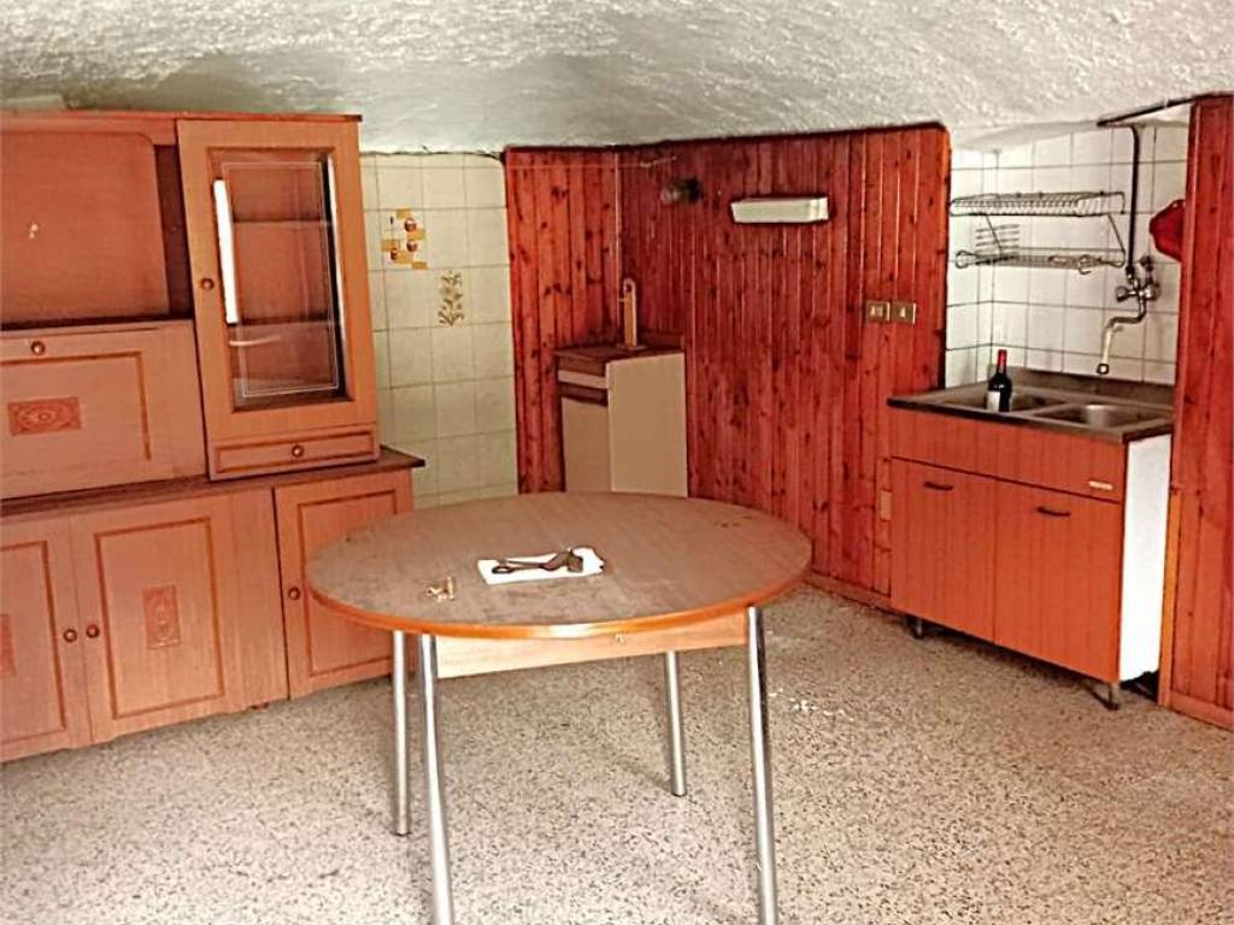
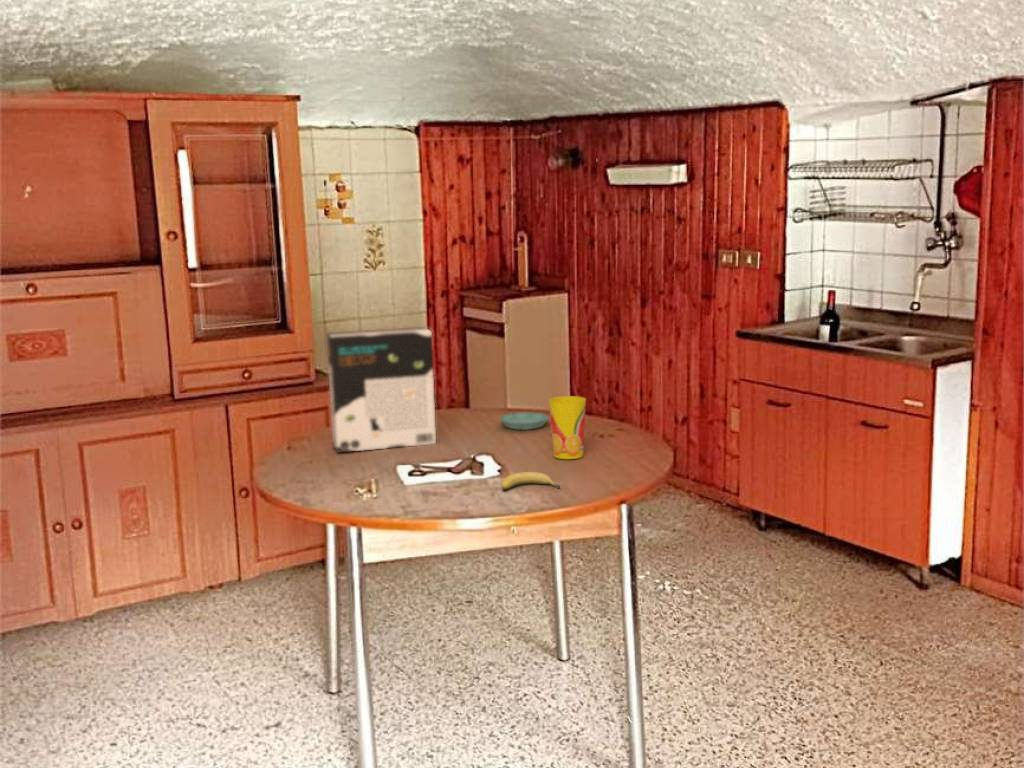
+ saucer [498,412,550,431]
+ cereal box [326,326,437,454]
+ fruit [500,471,561,491]
+ cup [548,395,587,460]
